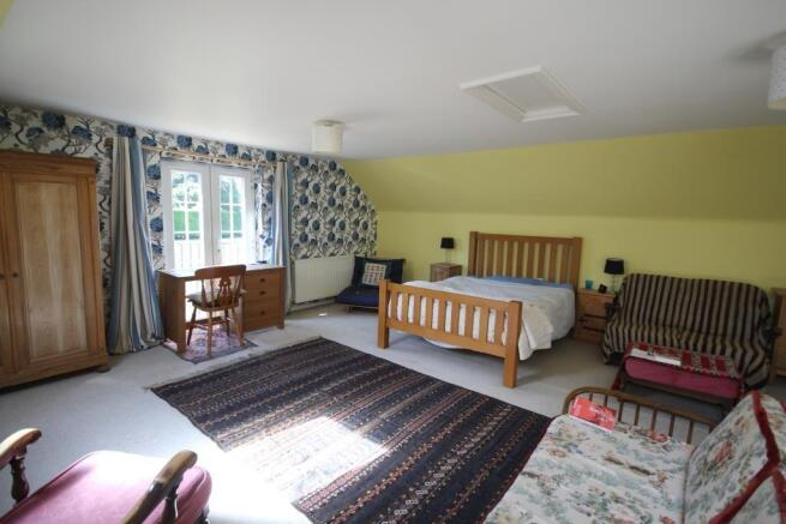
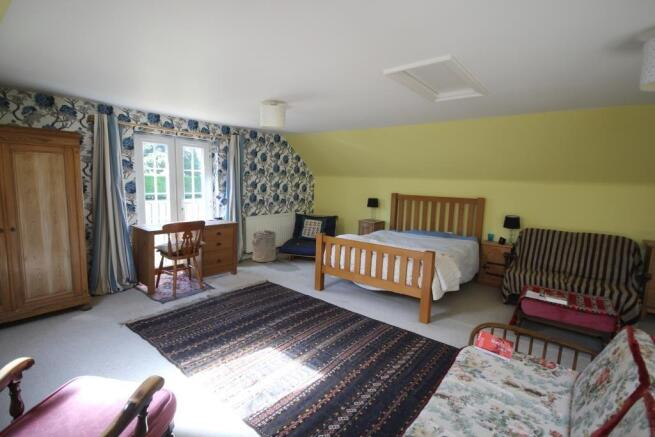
+ laundry hamper [251,229,278,263]
